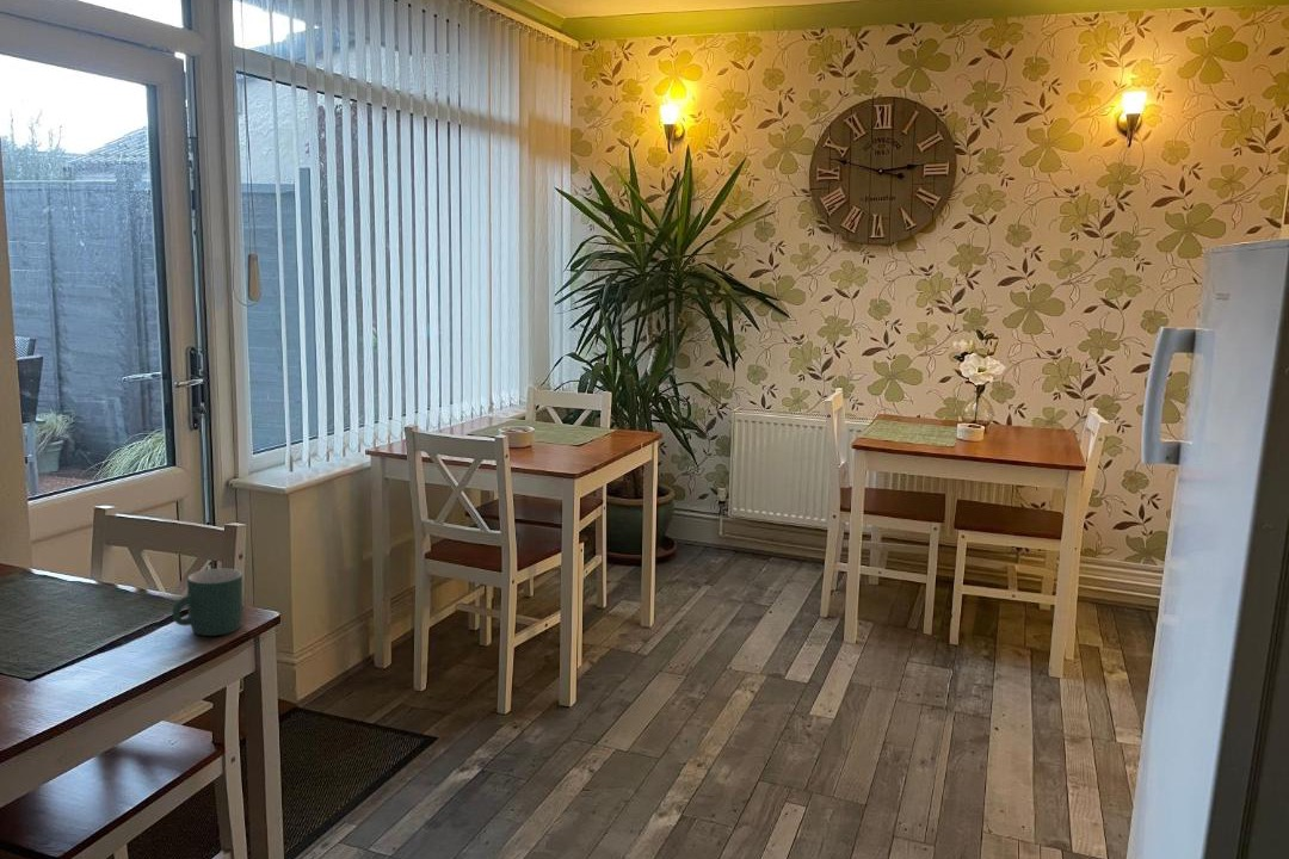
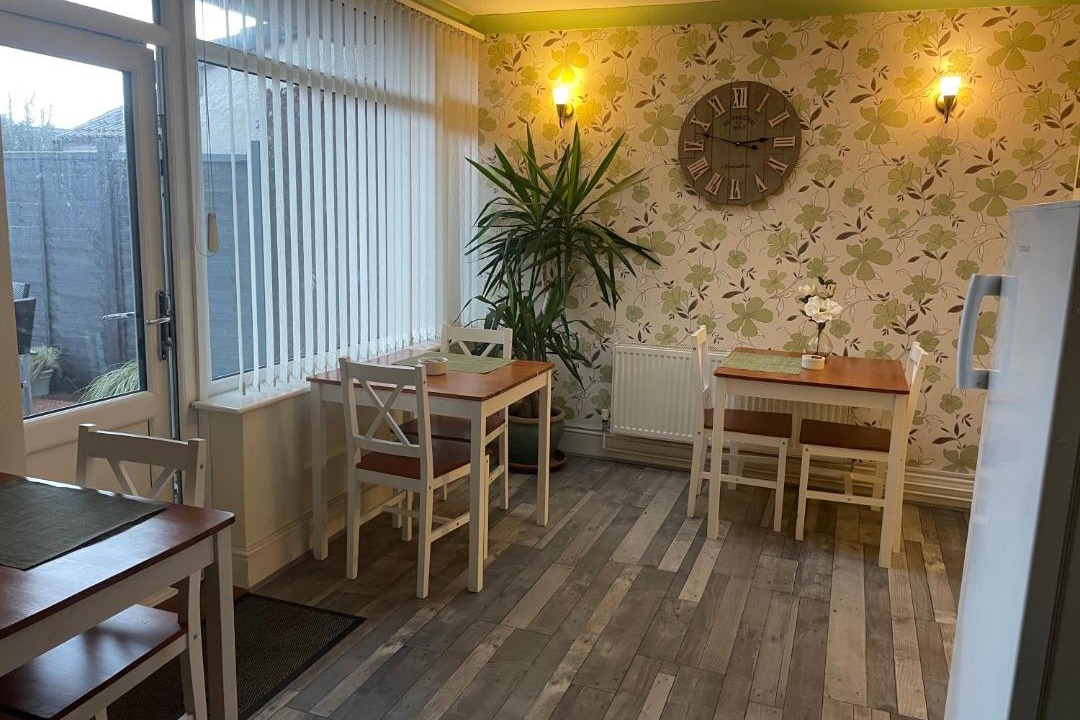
- mug [172,568,245,637]
